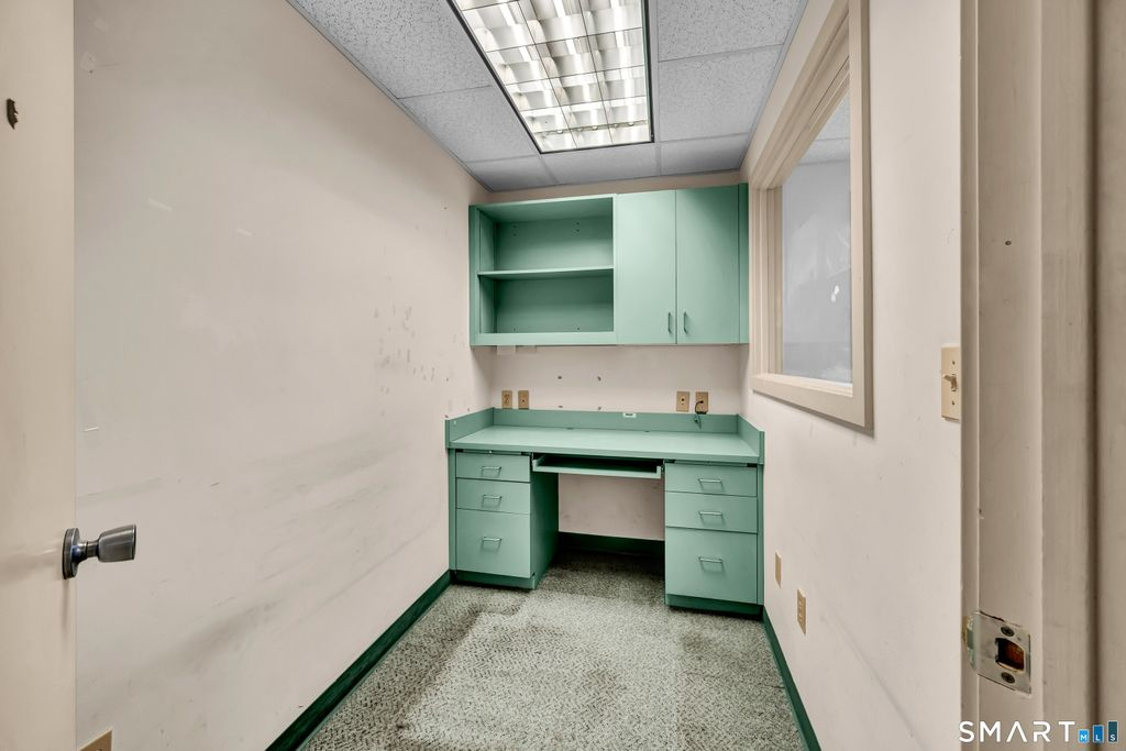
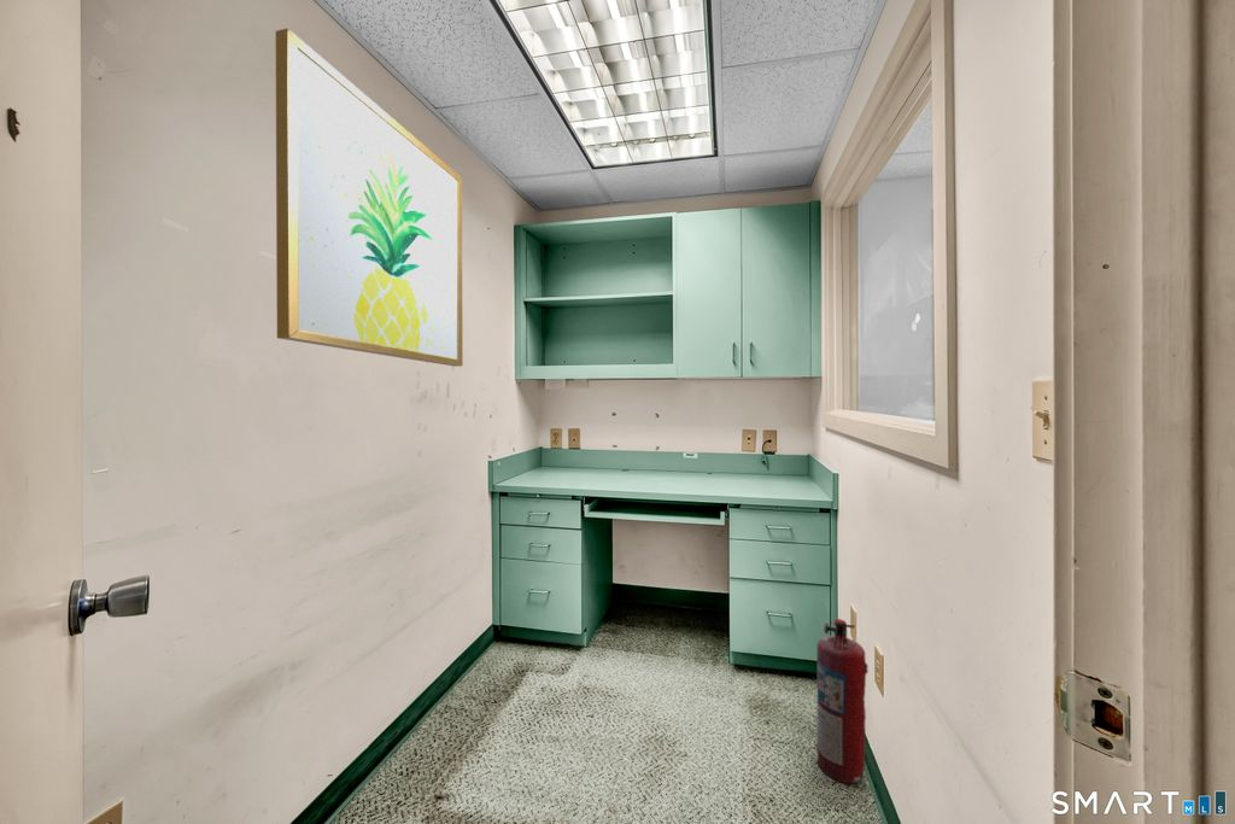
+ wall art [275,27,464,368]
+ fire extinguisher [815,616,870,784]
